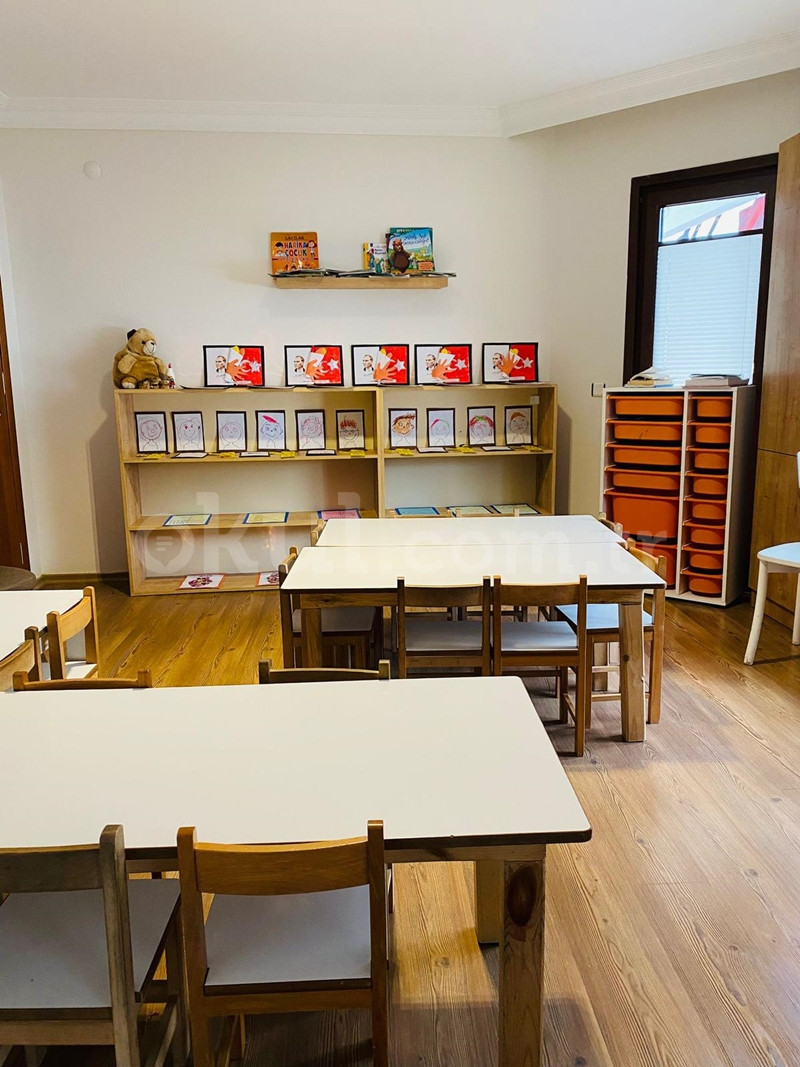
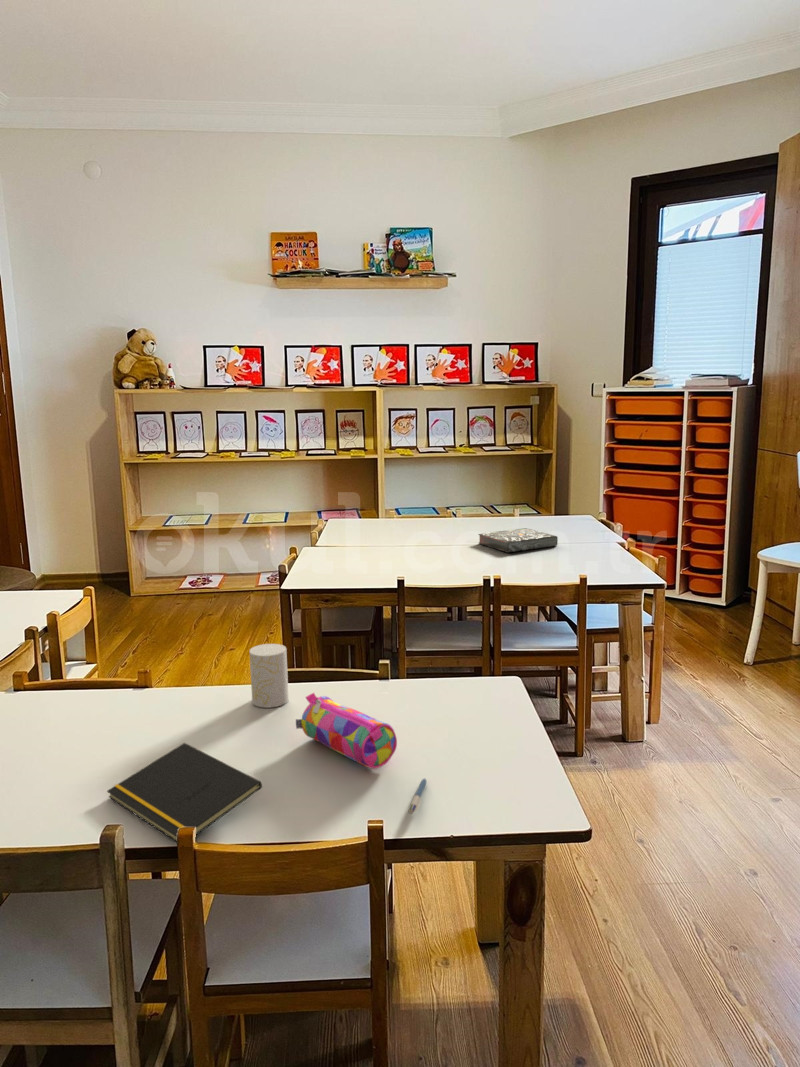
+ pen [408,778,427,815]
+ notepad [106,742,263,843]
+ pencil case [295,692,398,770]
+ cup [249,643,290,709]
+ book [477,527,559,553]
